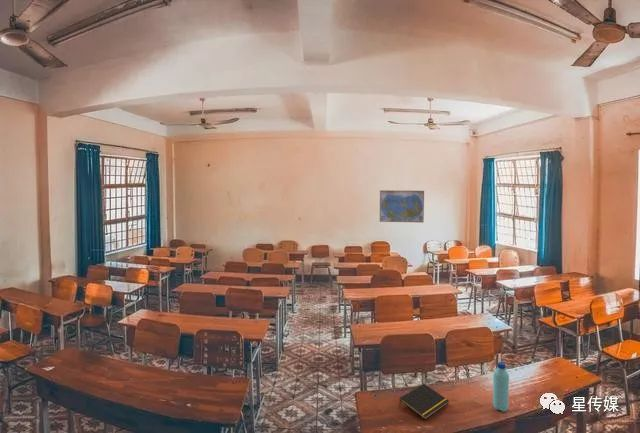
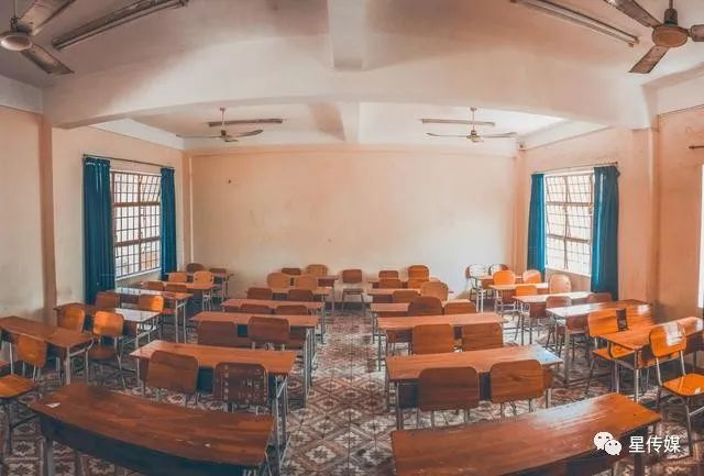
- notepad [398,383,450,420]
- water bottle [492,361,510,412]
- world map [379,189,425,223]
